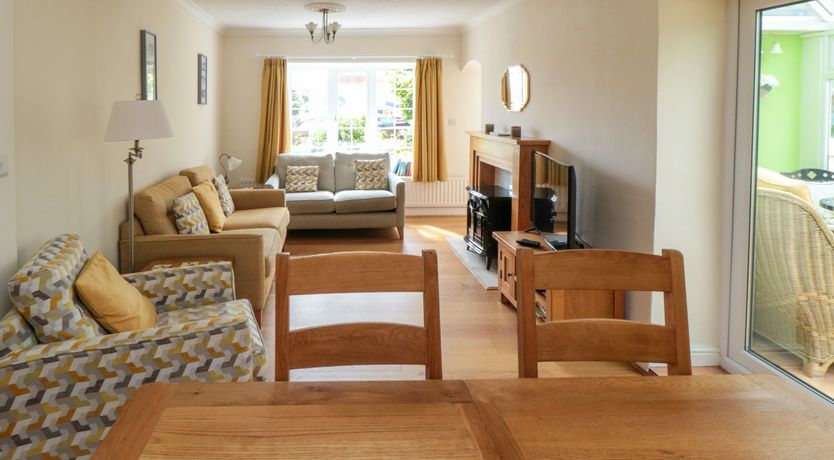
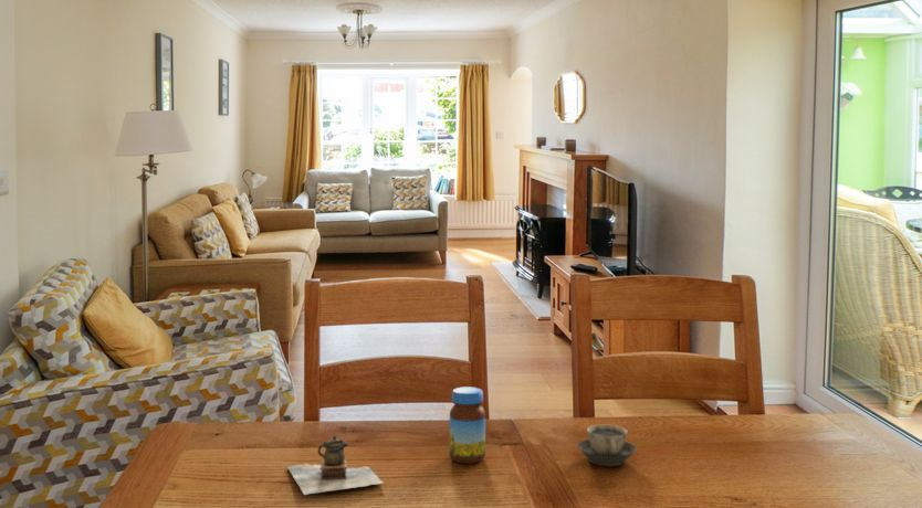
+ teapot [286,434,384,496]
+ jar [448,385,486,464]
+ cup [576,424,638,467]
